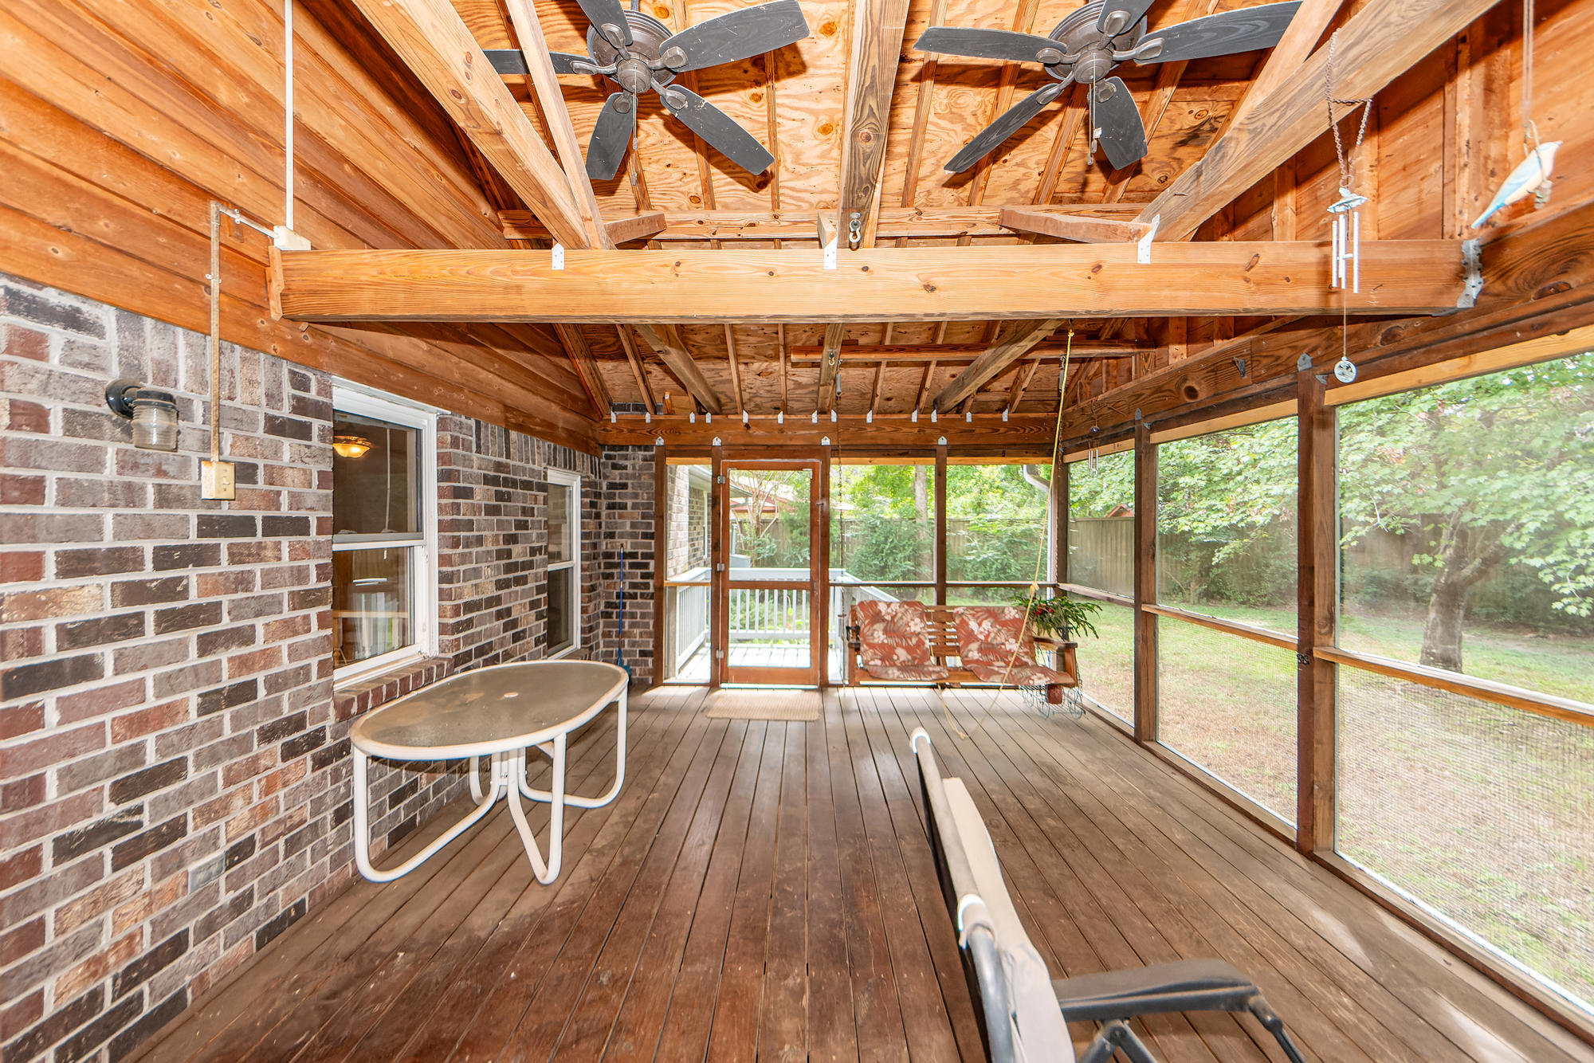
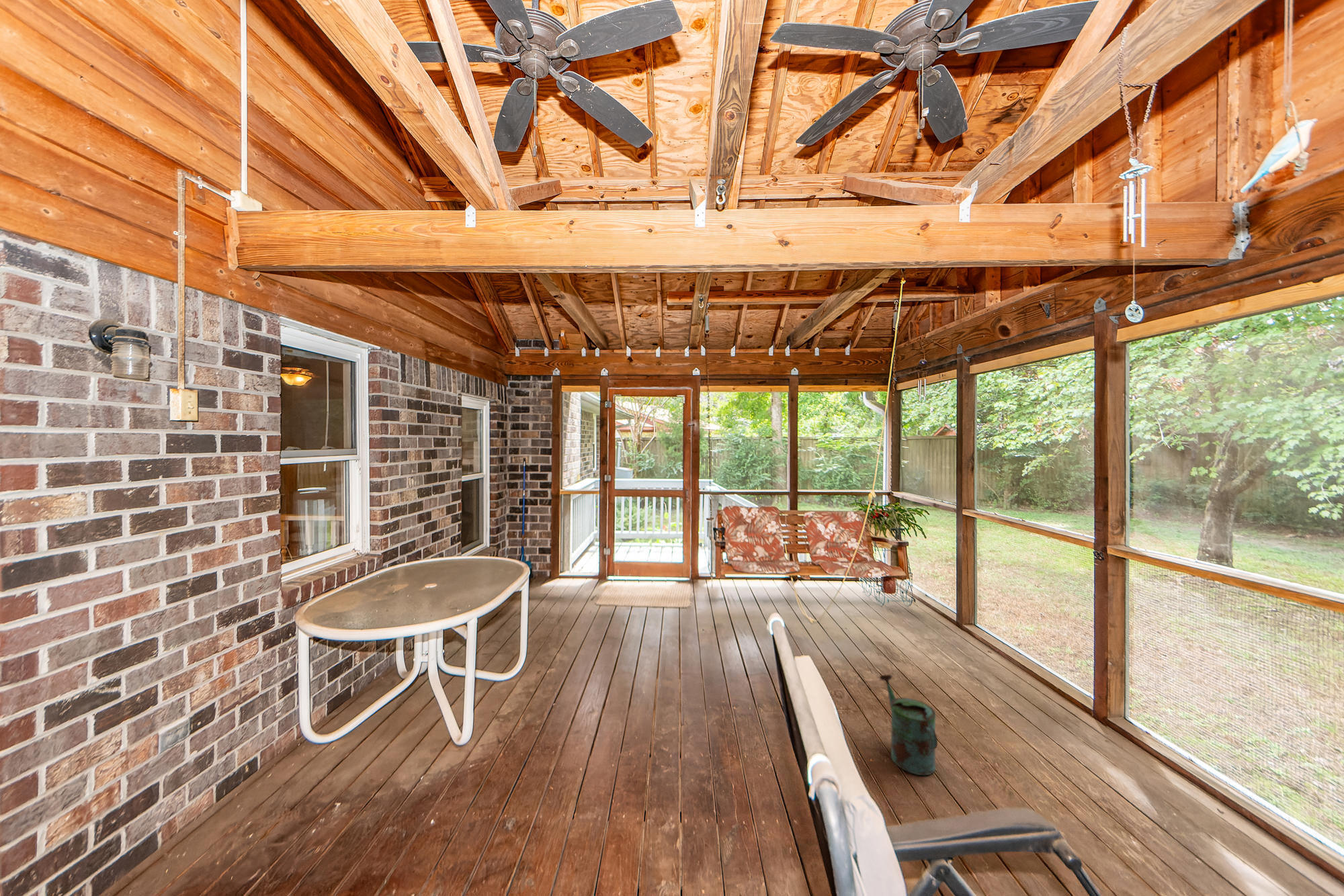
+ watering can [879,674,938,776]
